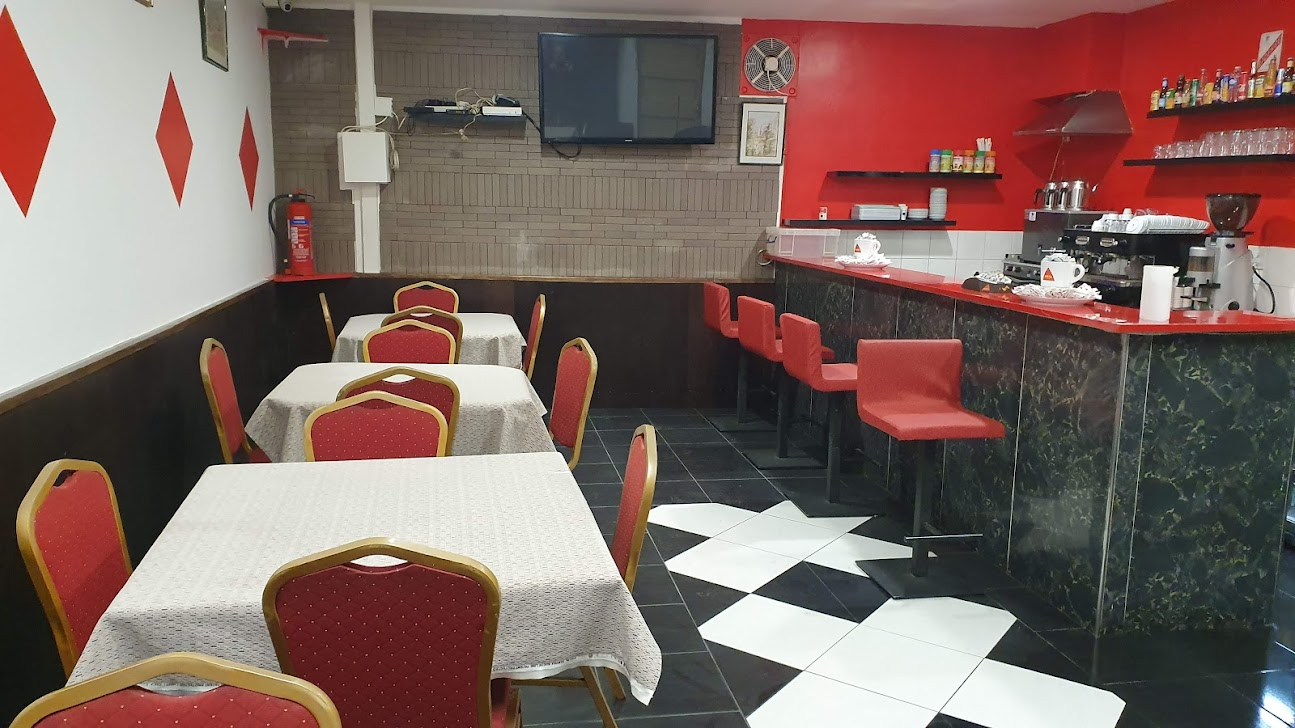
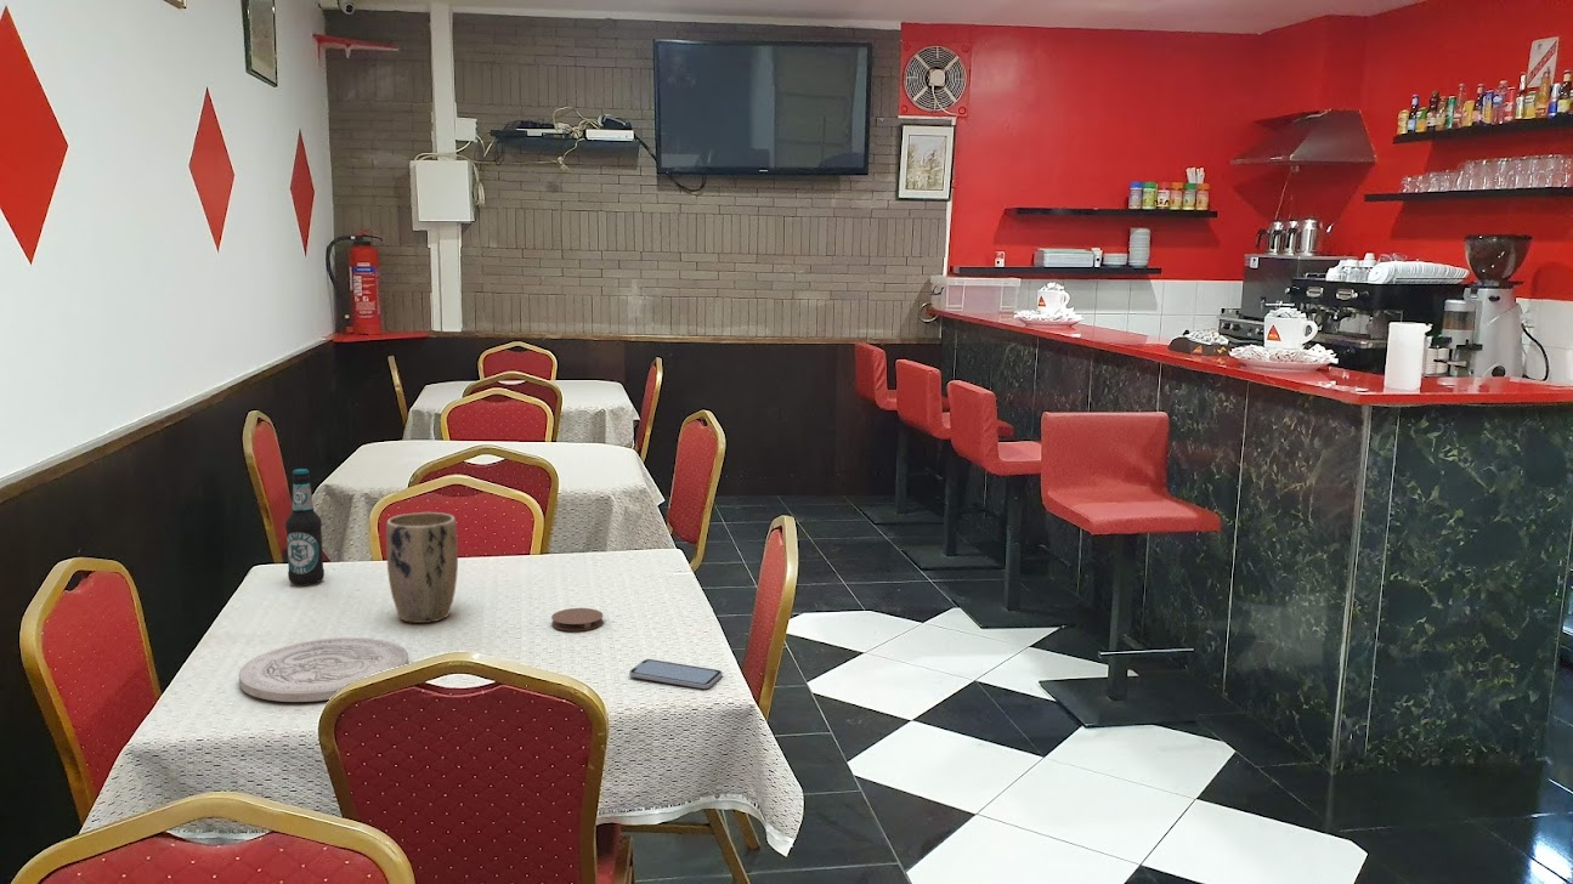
+ bottle [284,467,326,586]
+ plant pot [385,511,459,624]
+ plate [238,636,409,703]
+ smartphone [628,658,724,690]
+ coaster [550,607,604,633]
